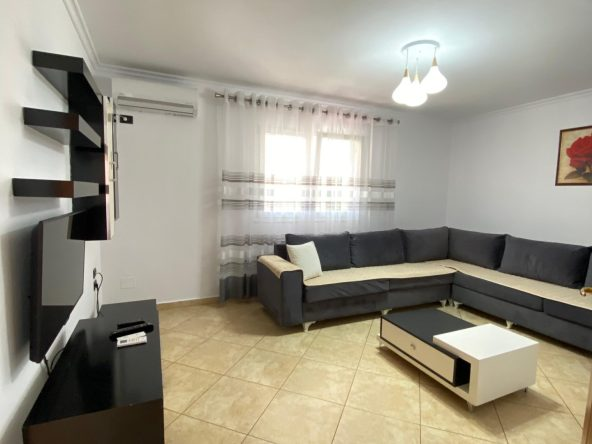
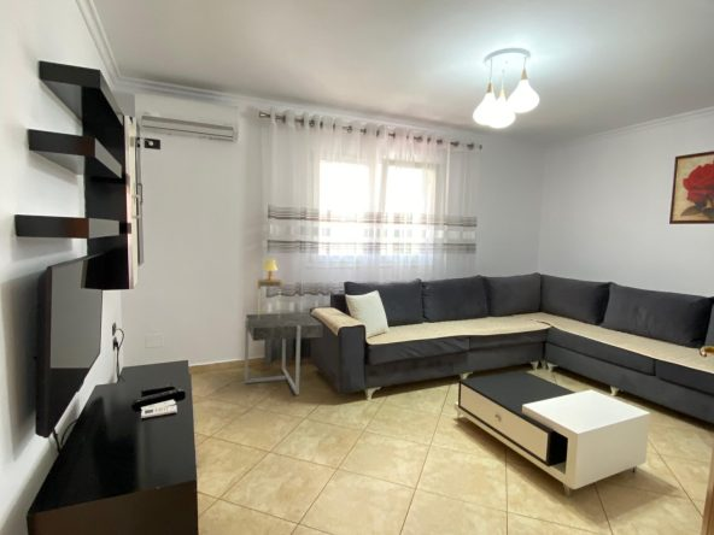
+ table lamp [257,258,282,319]
+ side table [244,311,324,396]
